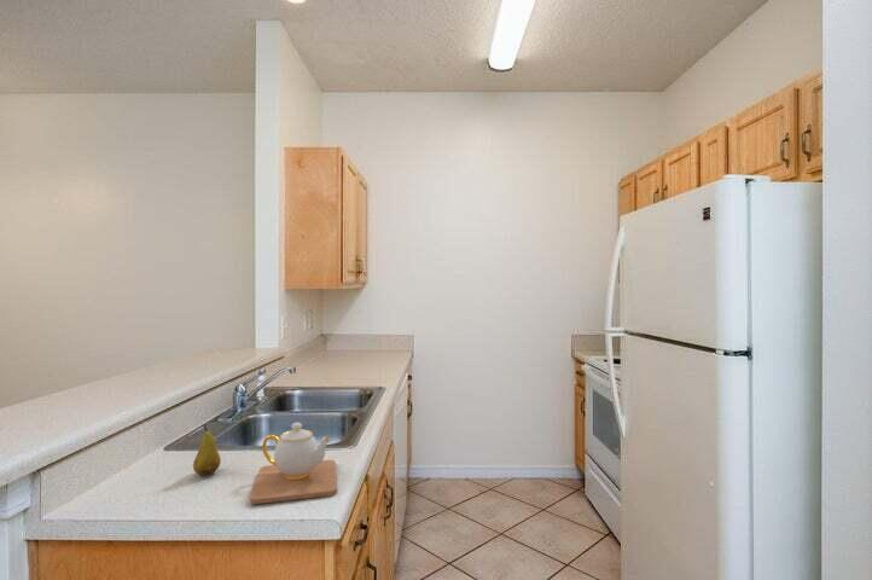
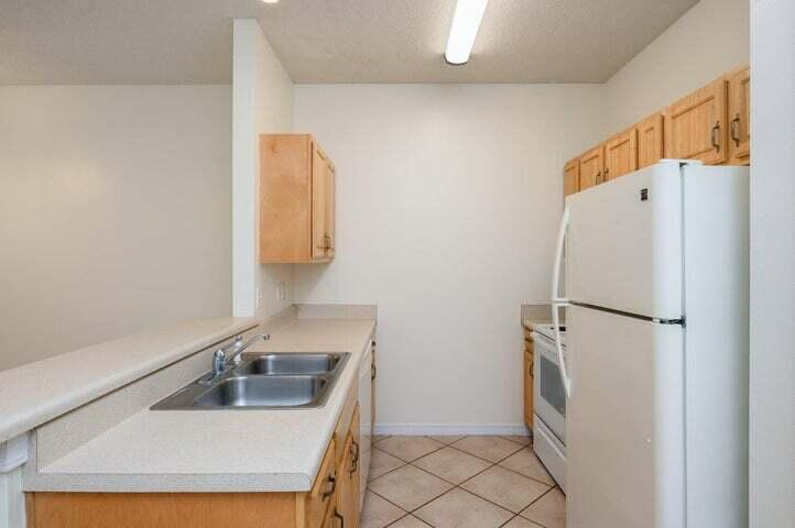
- fruit [192,423,222,476]
- teapot [249,422,338,505]
